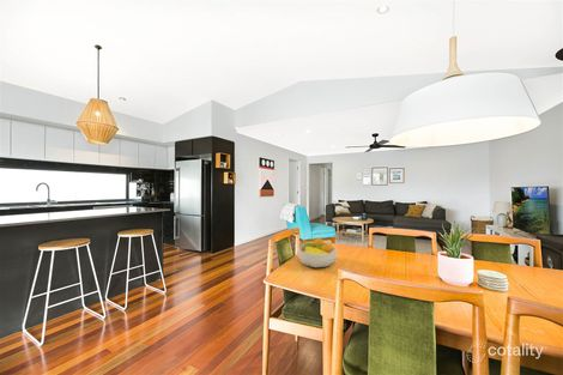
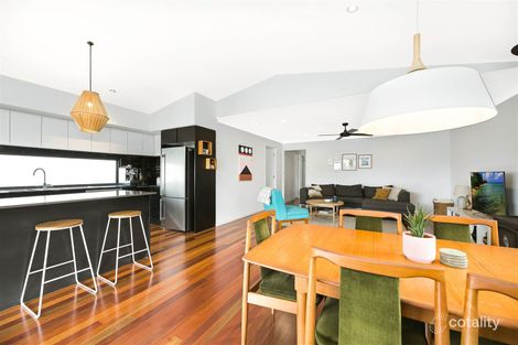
- fruit bowl [296,237,338,270]
